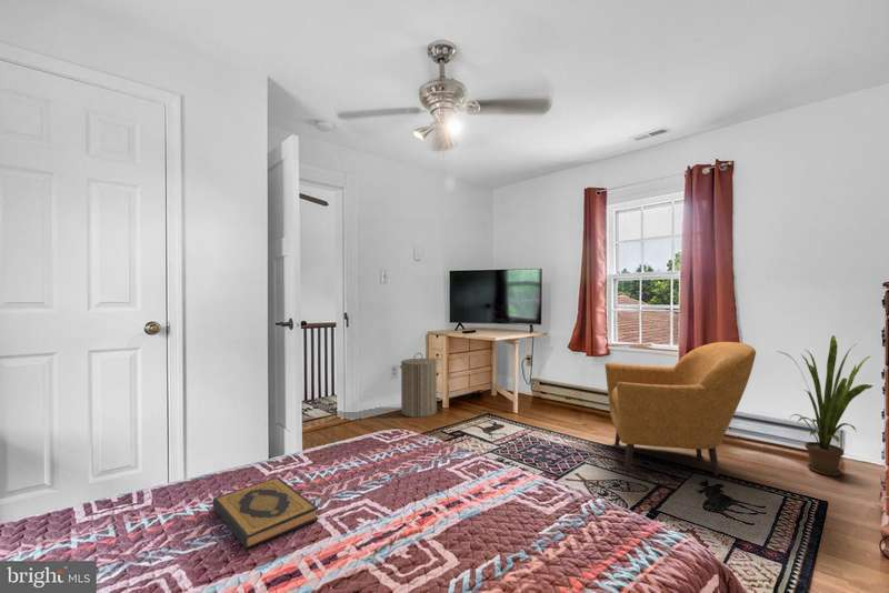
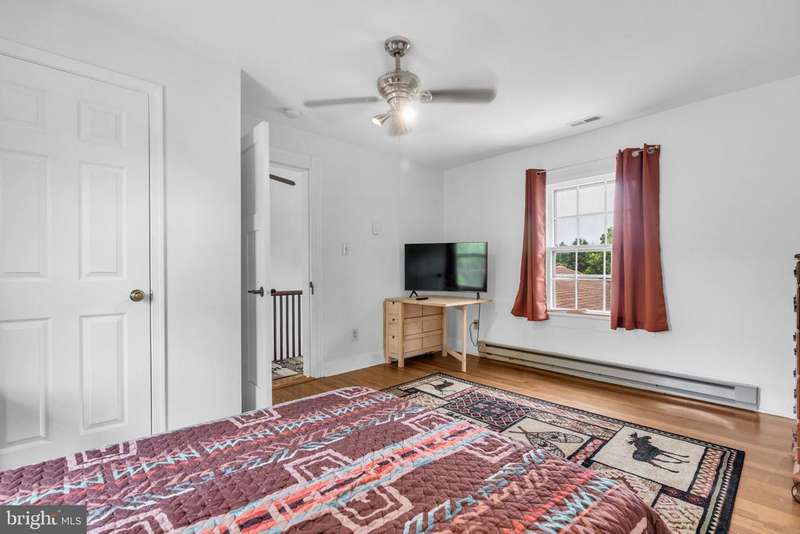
- armchair [605,341,757,476]
- hardback book [211,476,319,550]
- laundry hamper [399,352,438,419]
- house plant [776,334,875,476]
